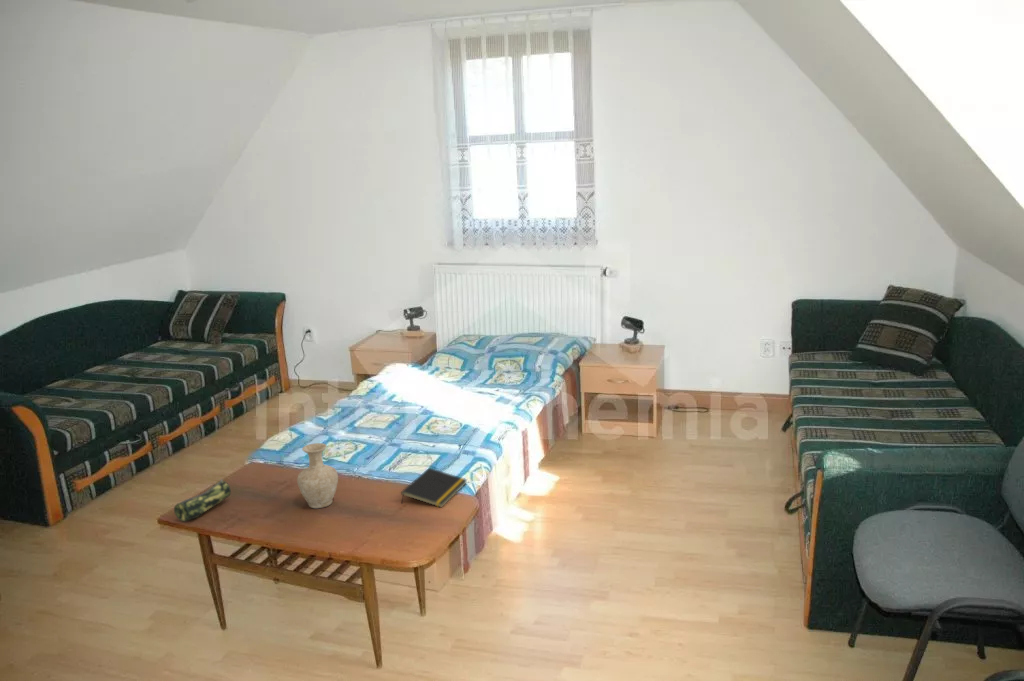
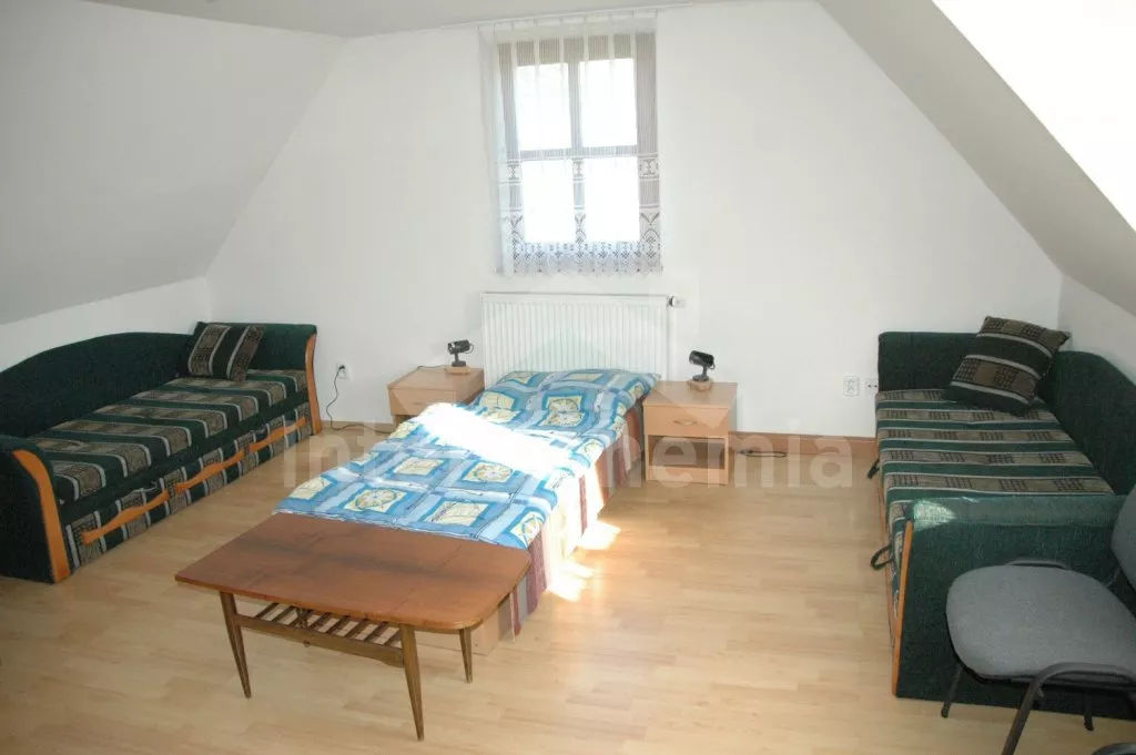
- notepad [400,467,468,508]
- vase [296,442,339,509]
- pencil case [173,478,232,522]
